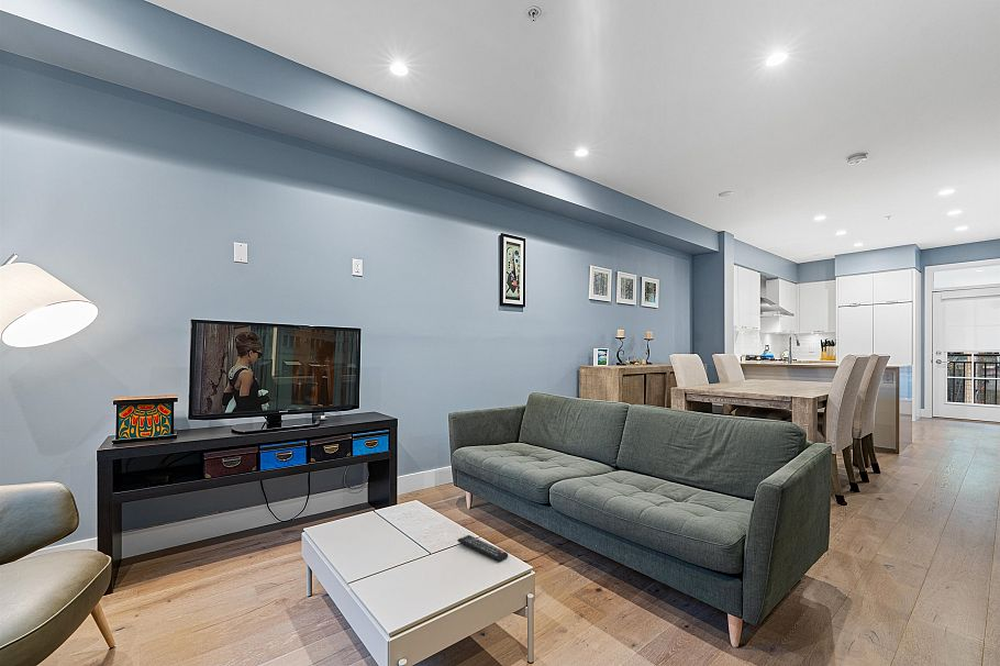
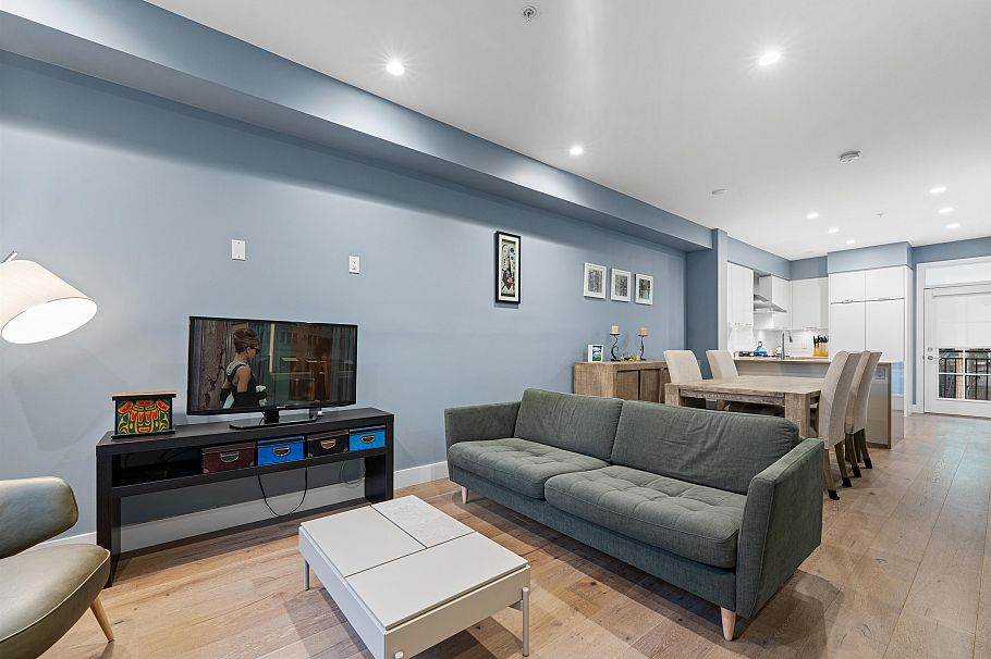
- remote control [456,534,509,563]
